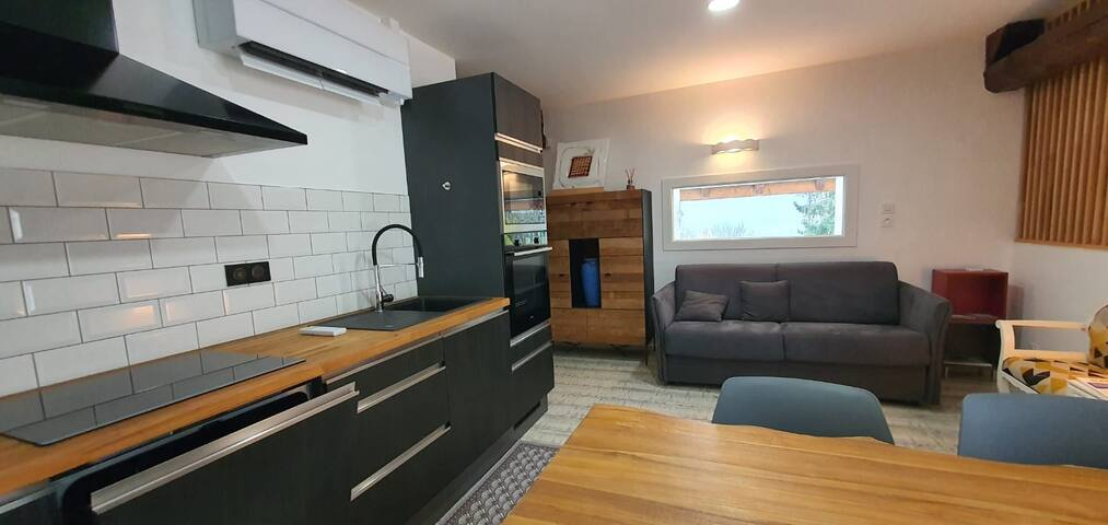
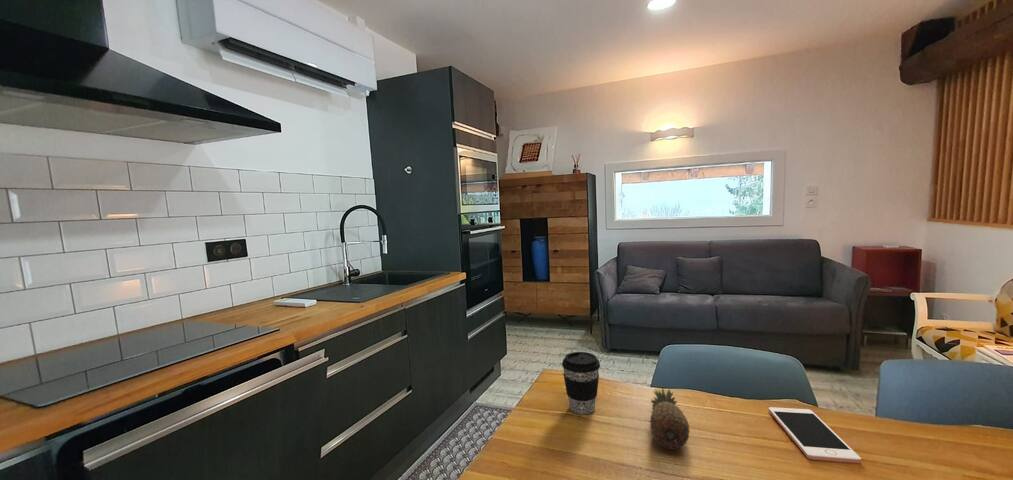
+ coffee cup [561,351,601,415]
+ cell phone [768,406,862,464]
+ fruit [649,386,691,451]
